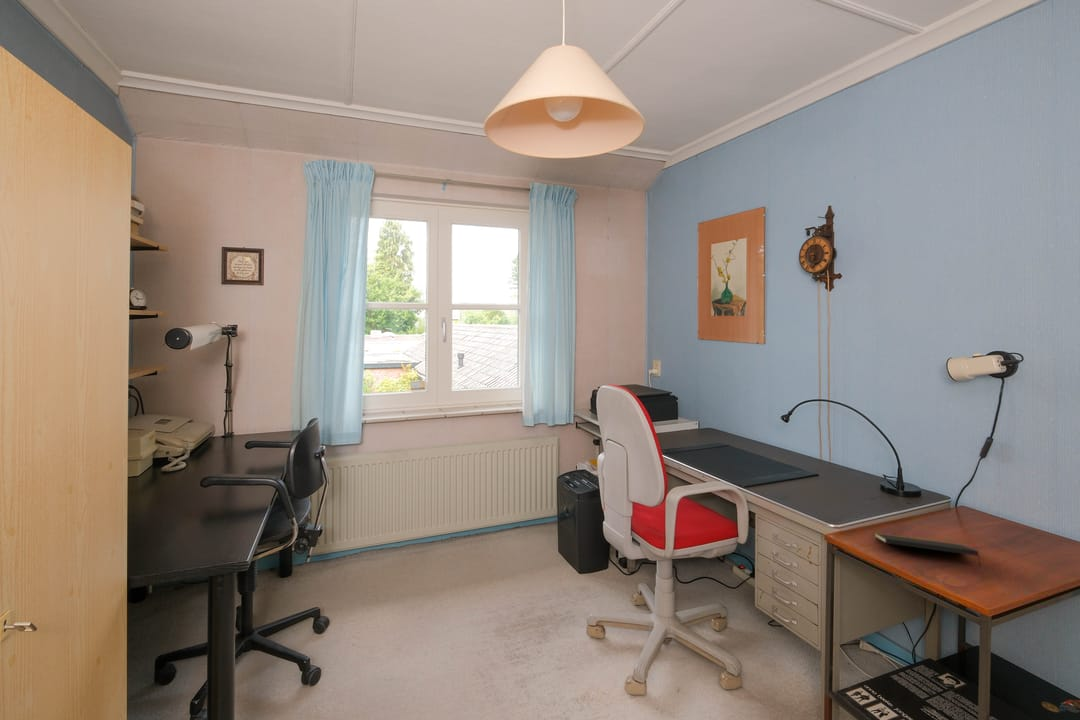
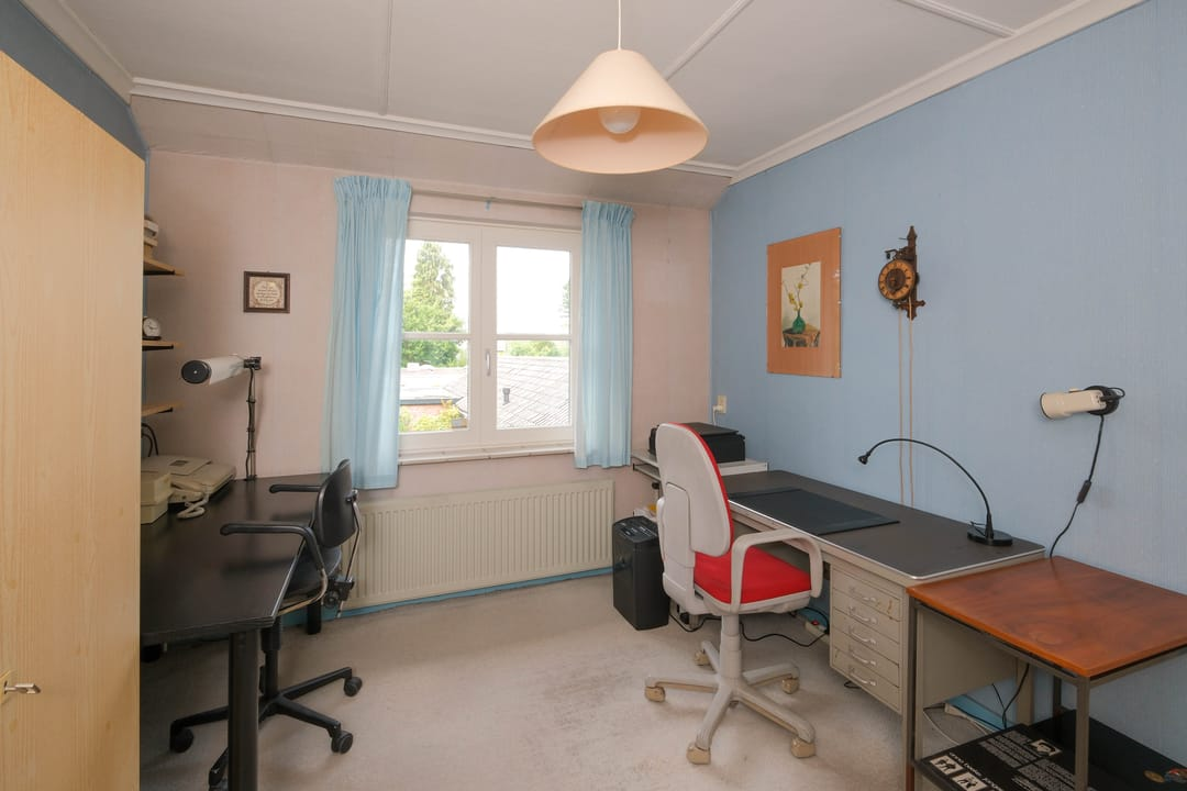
- notepad [874,532,982,568]
